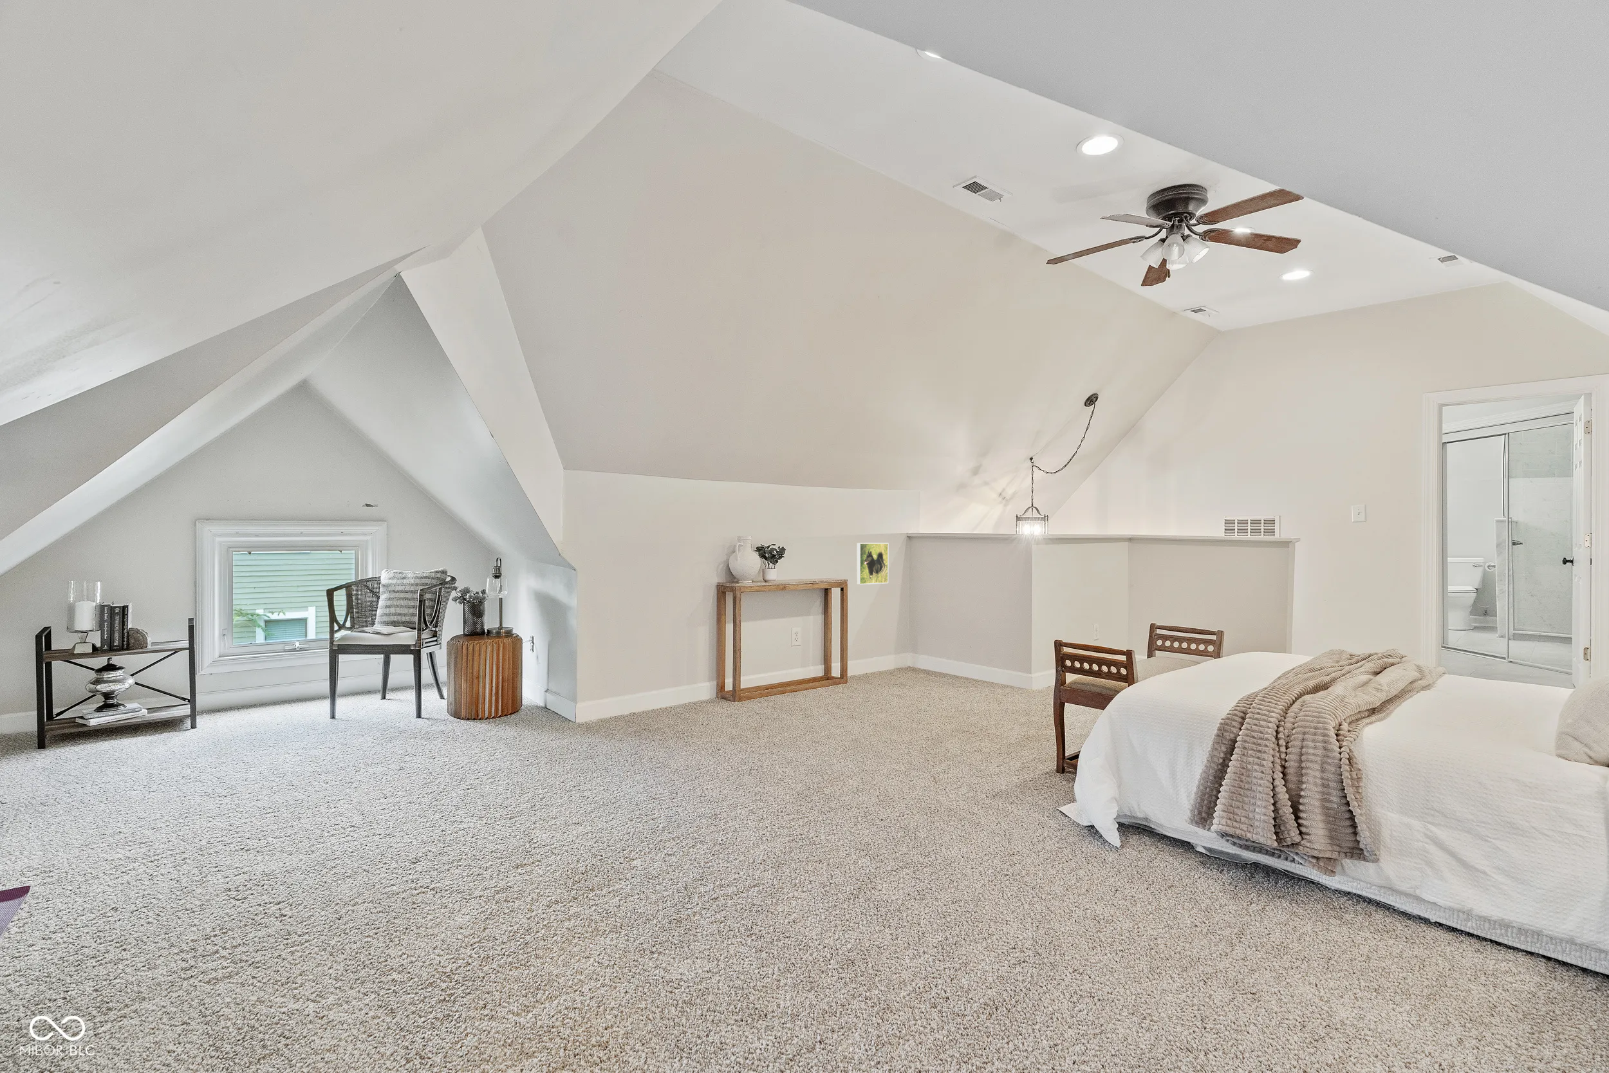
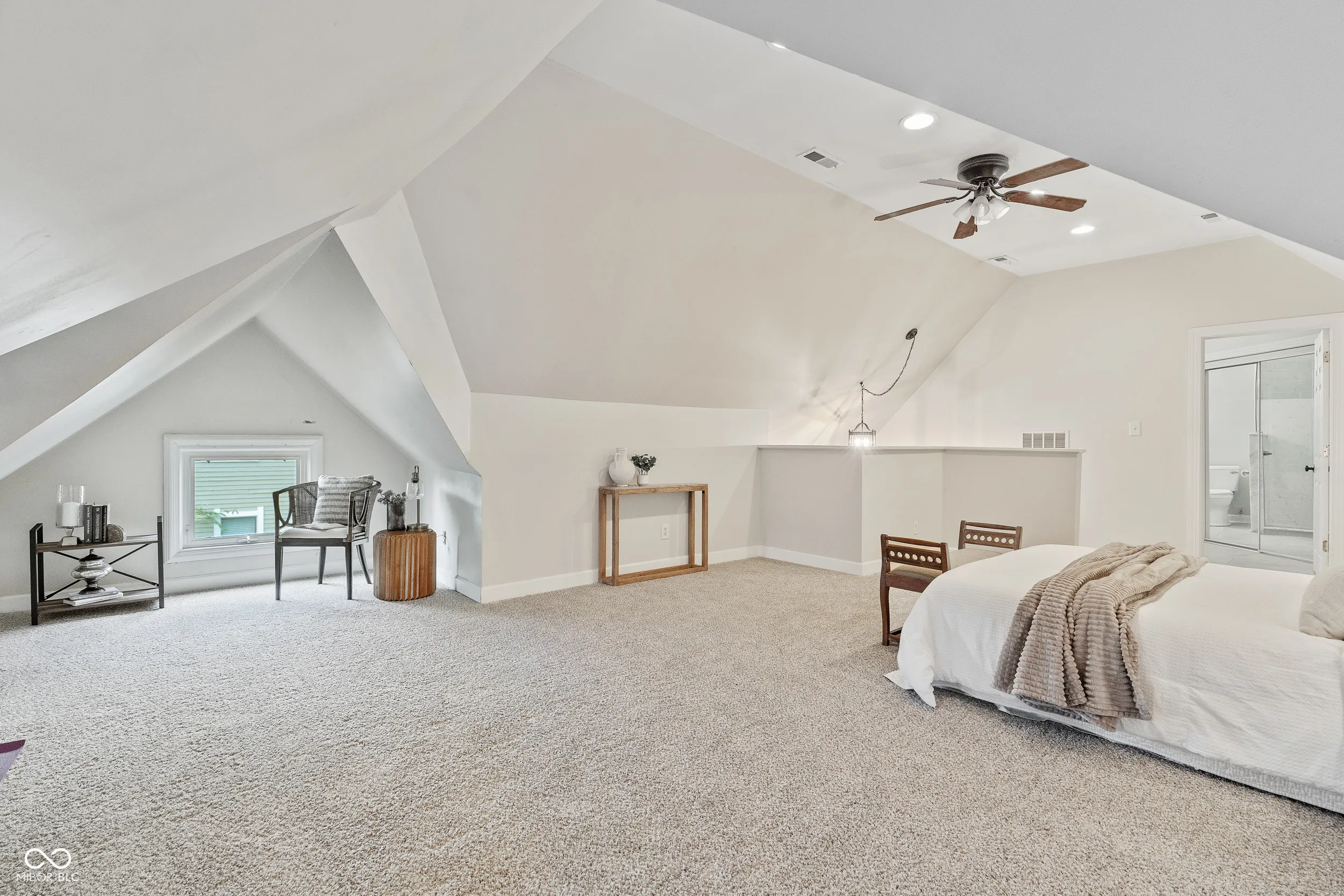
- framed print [856,542,888,586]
